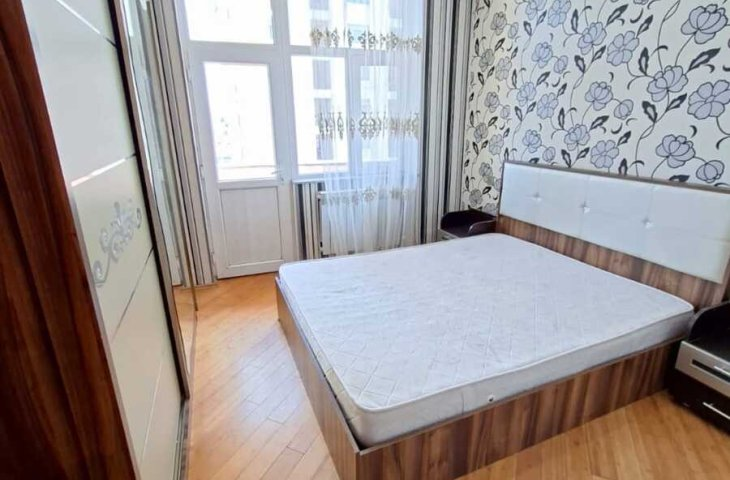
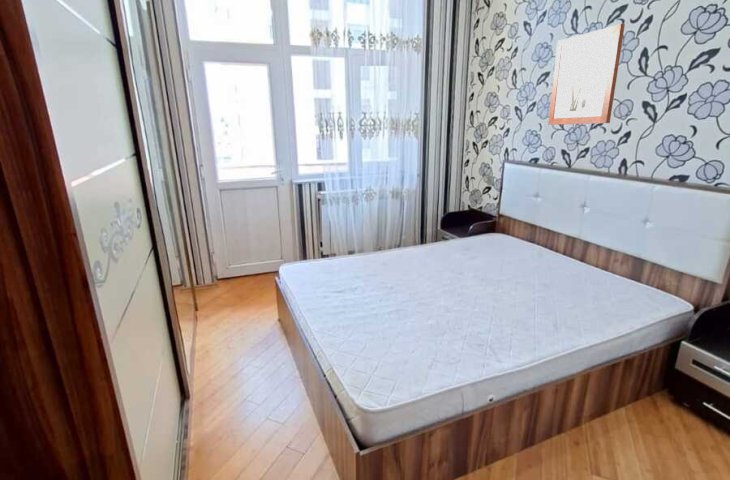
+ wall art [547,23,626,126]
